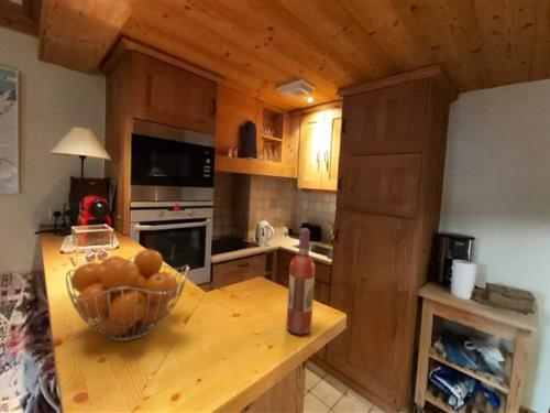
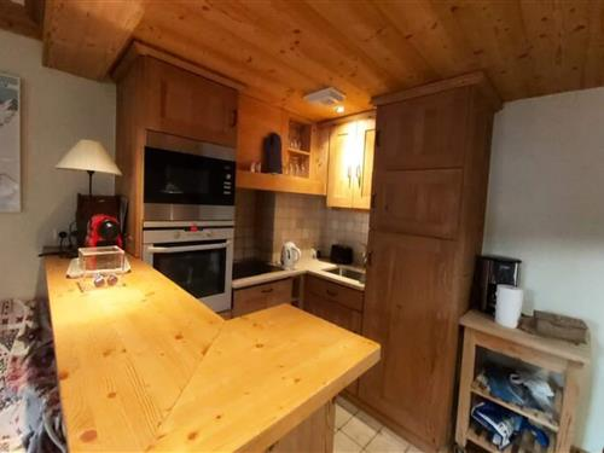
- wine bottle [285,227,317,335]
- fruit basket [65,248,190,343]
